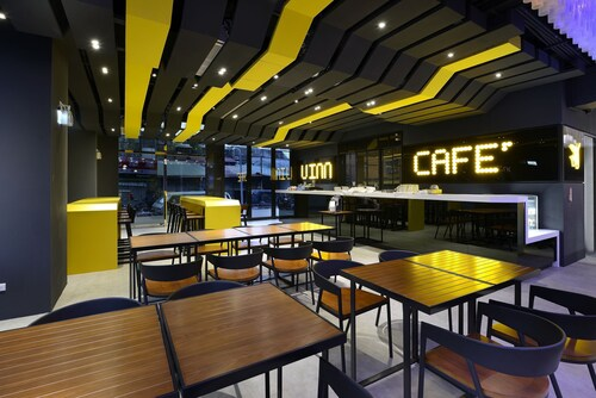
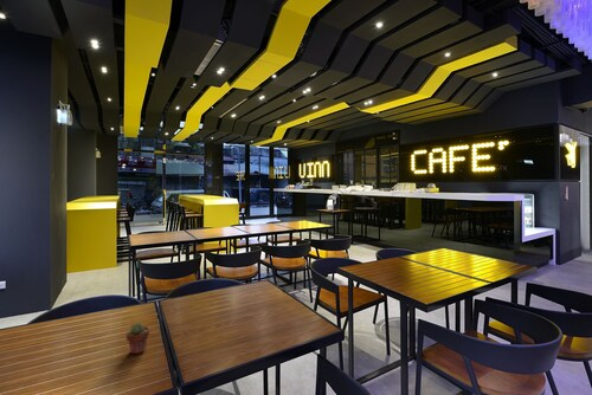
+ potted succulent [124,322,150,355]
